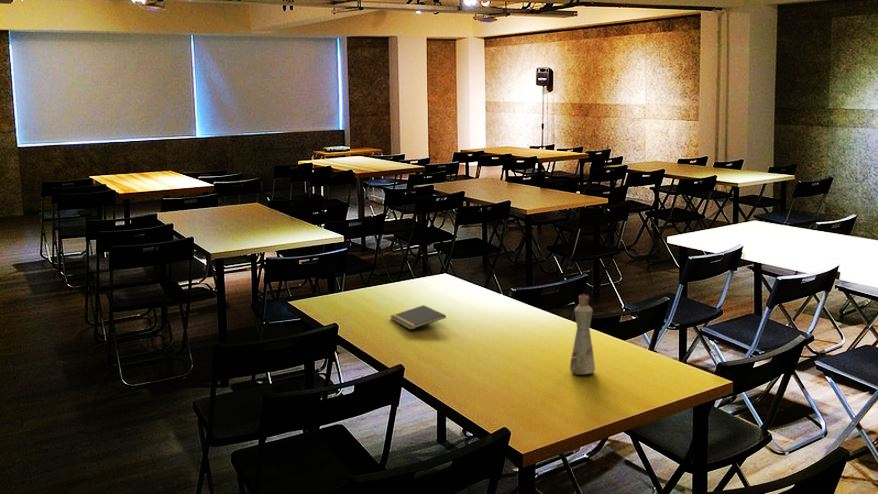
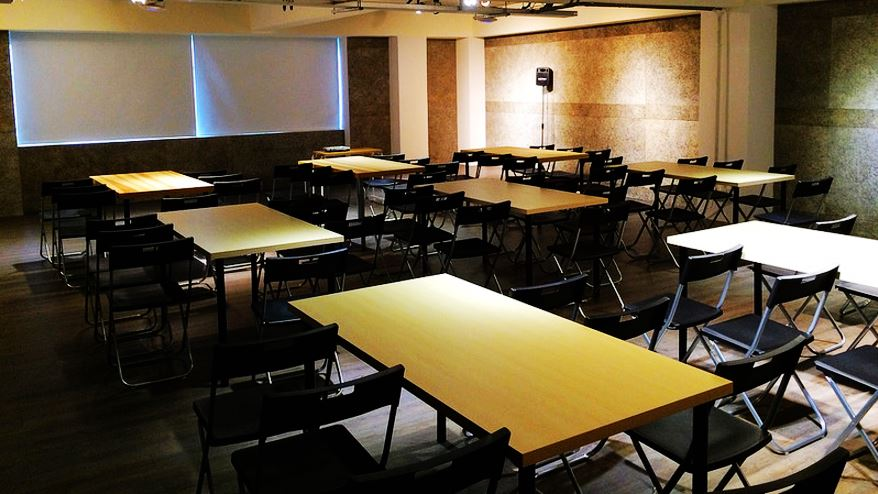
- bottle [569,293,596,376]
- notepad [389,304,447,331]
